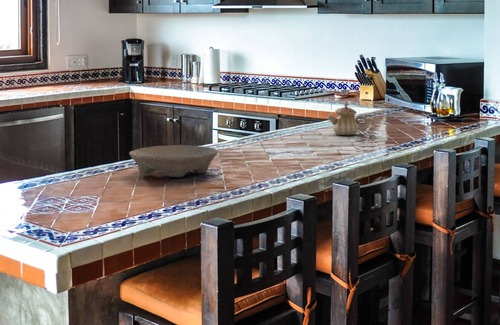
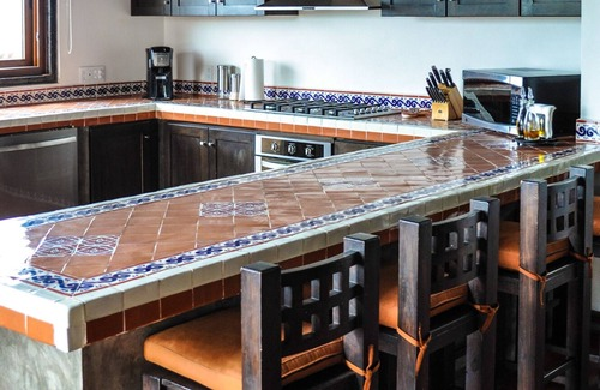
- bowl [129,144,219,178]
- teapot [326,102,369,136]
